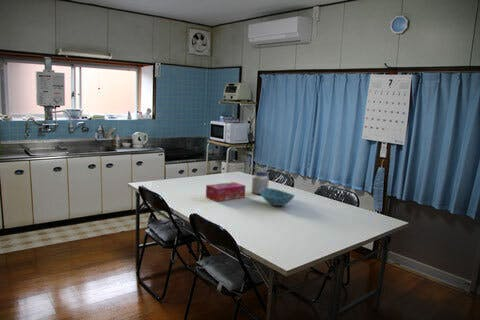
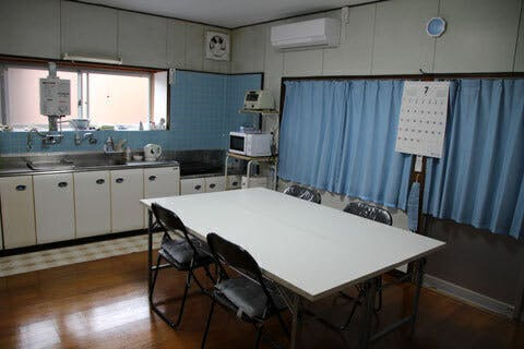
- bowl [260,187,296,207]
- tissue box [205,181,246,202]
- jar [251,169,270,196]
